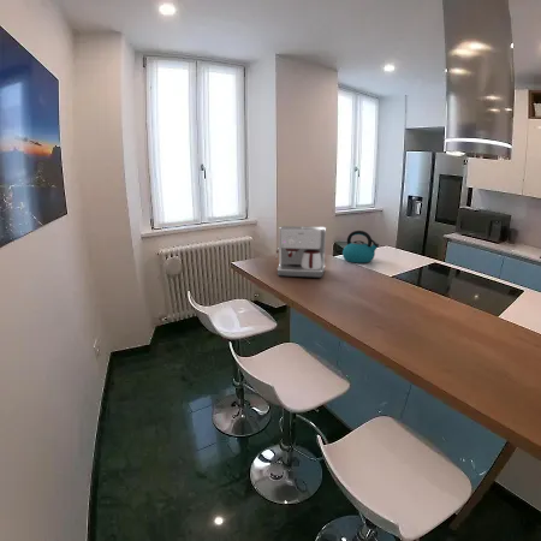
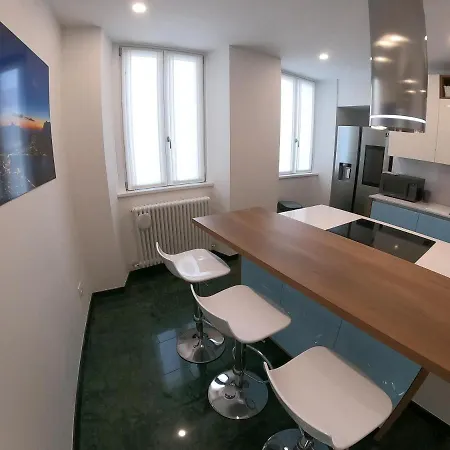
- kettle [341,230,380,264]
- coffee maker [275,225,327,279]
